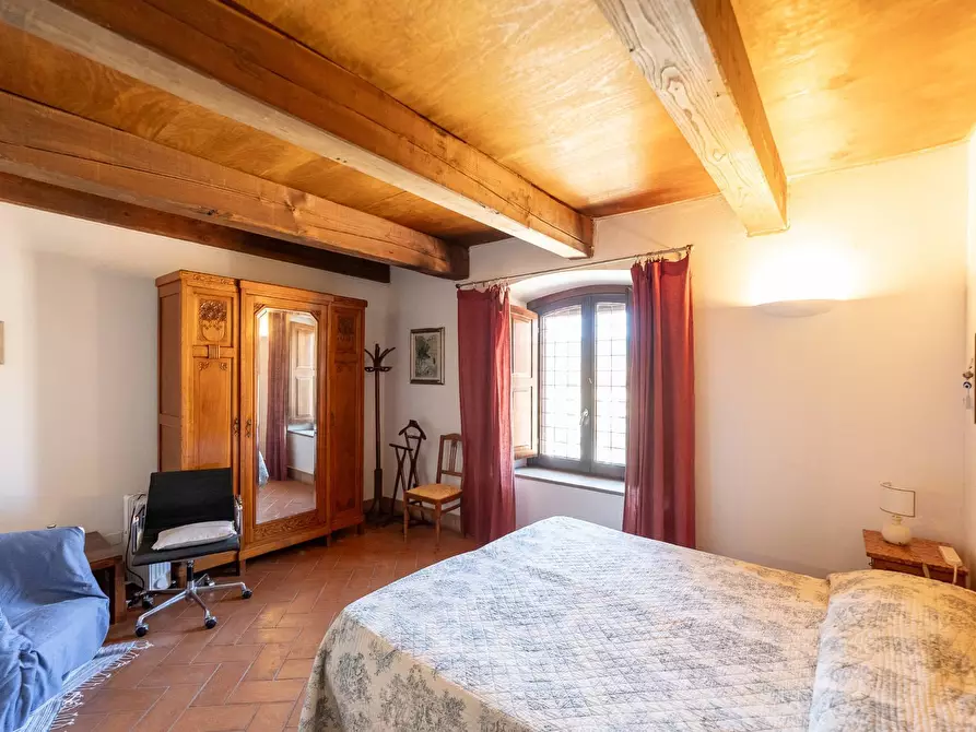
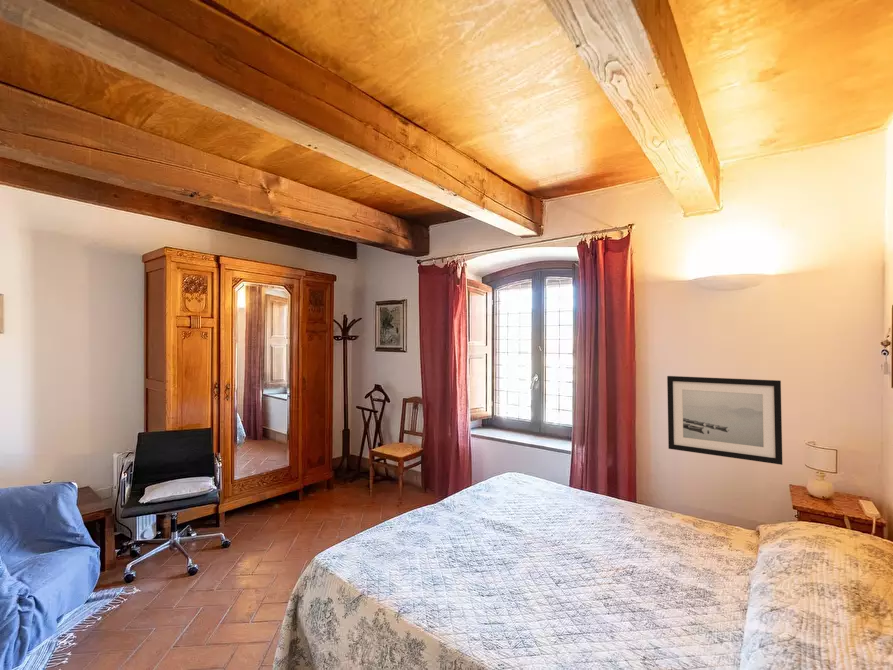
+ wall art [666,375,783,466]
